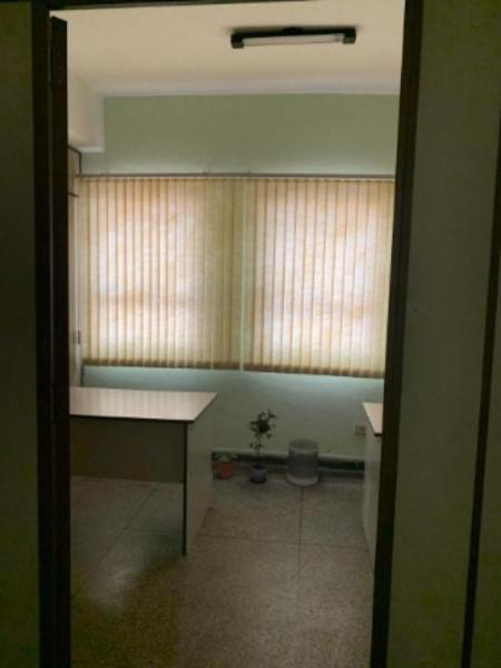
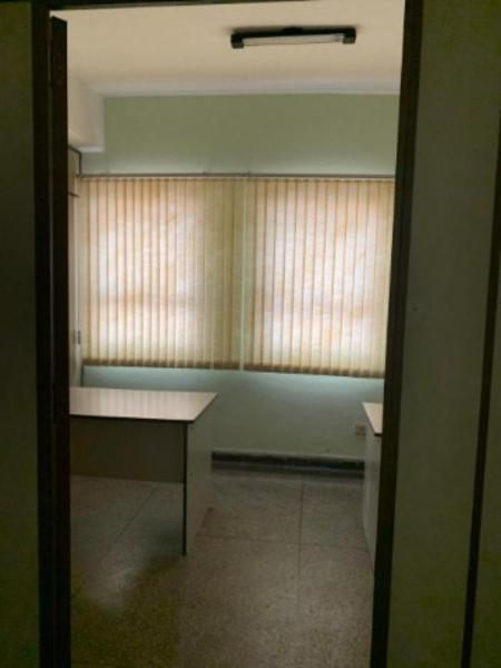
- potted plant [246,407,277,483]
- wastebasket [286,438,321,488]
- potted plant [213,450,238,480]
